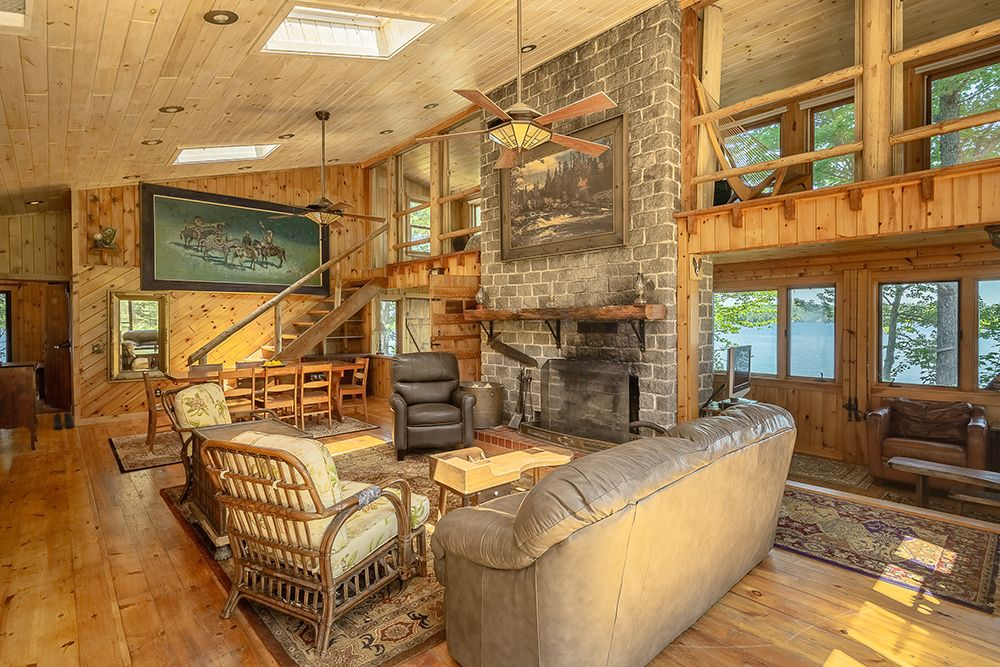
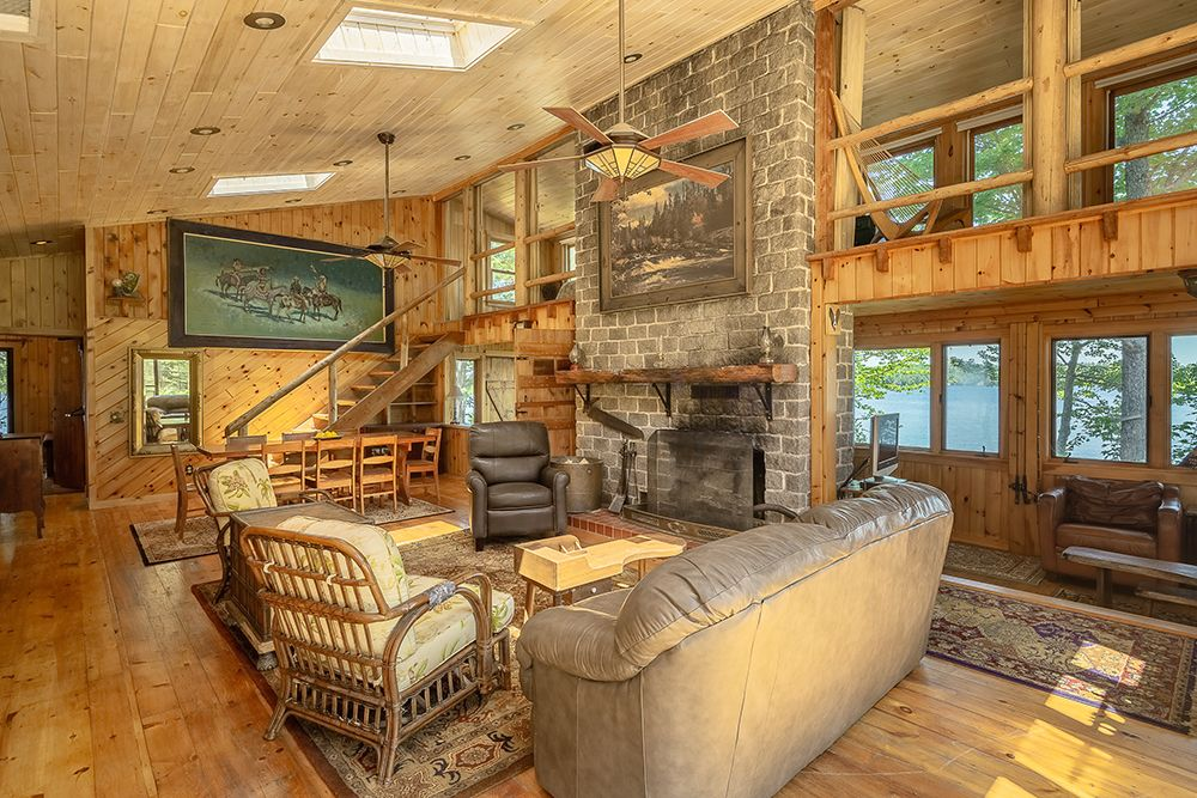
- boots [52,411,74,430]
